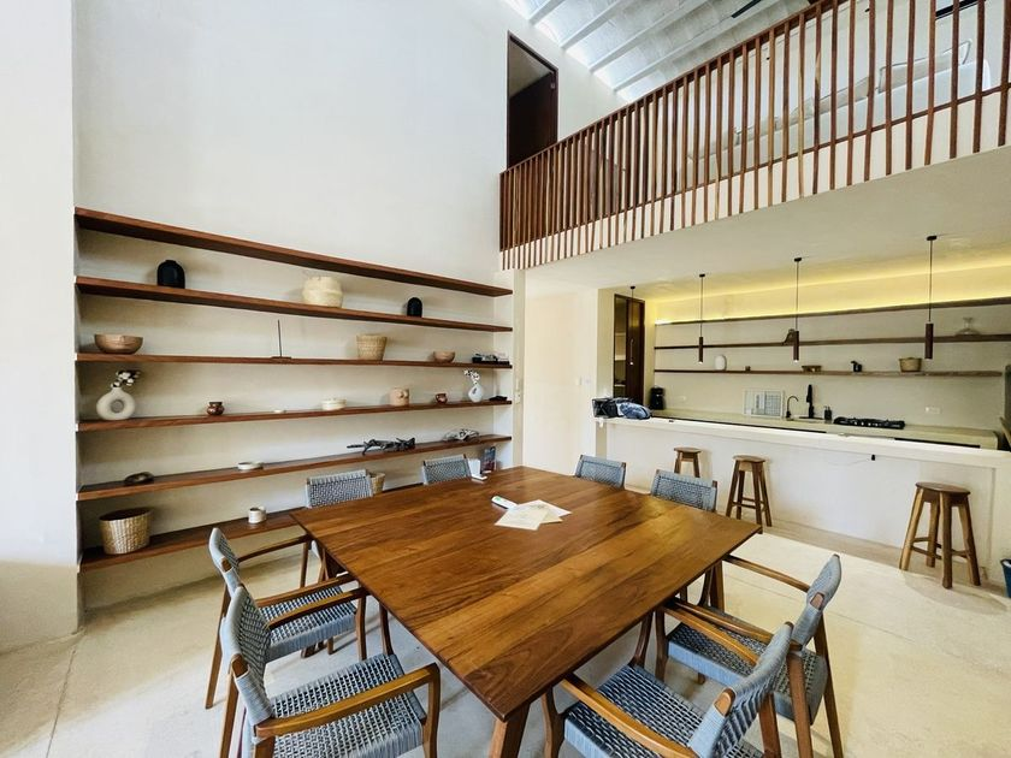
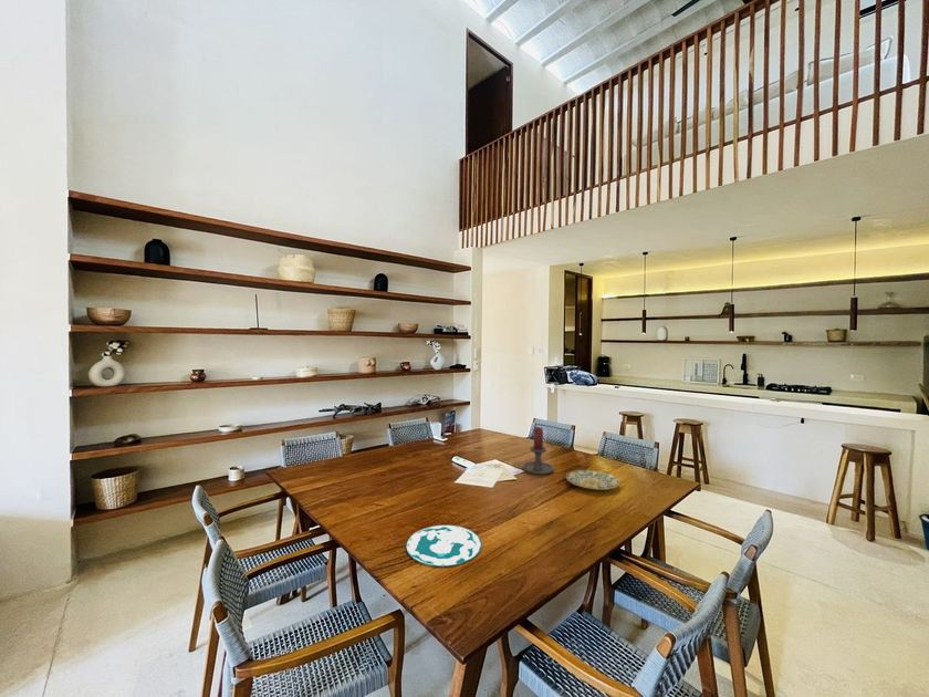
+ plate [565,469,620,490]
+ plate [405,524,483,568]
+ candle holder [513,426,555,476]
